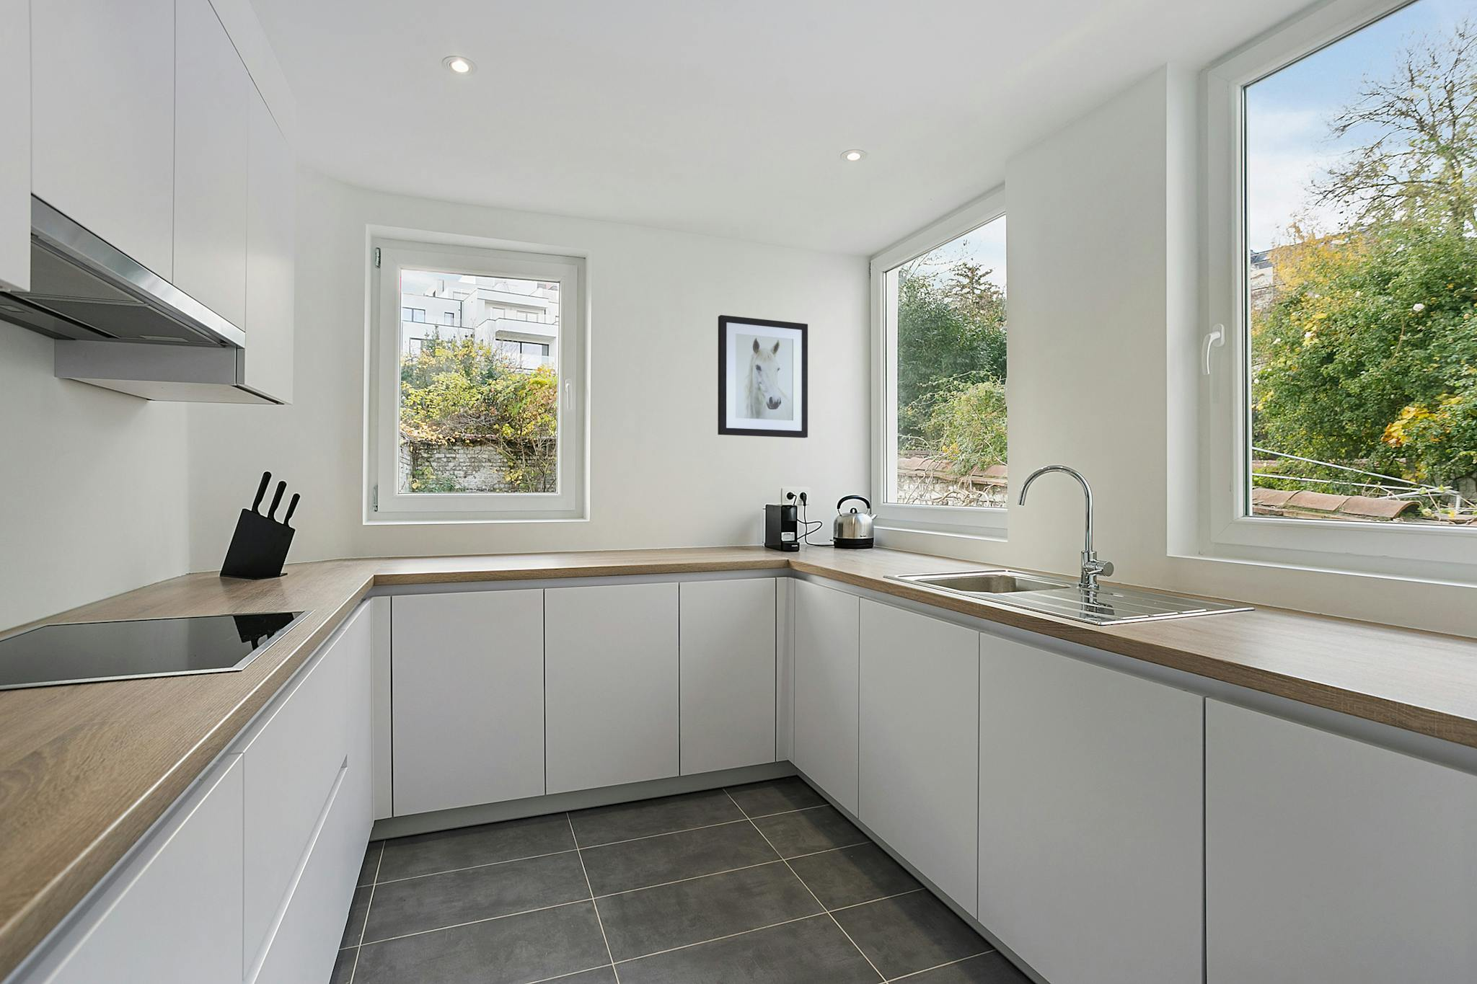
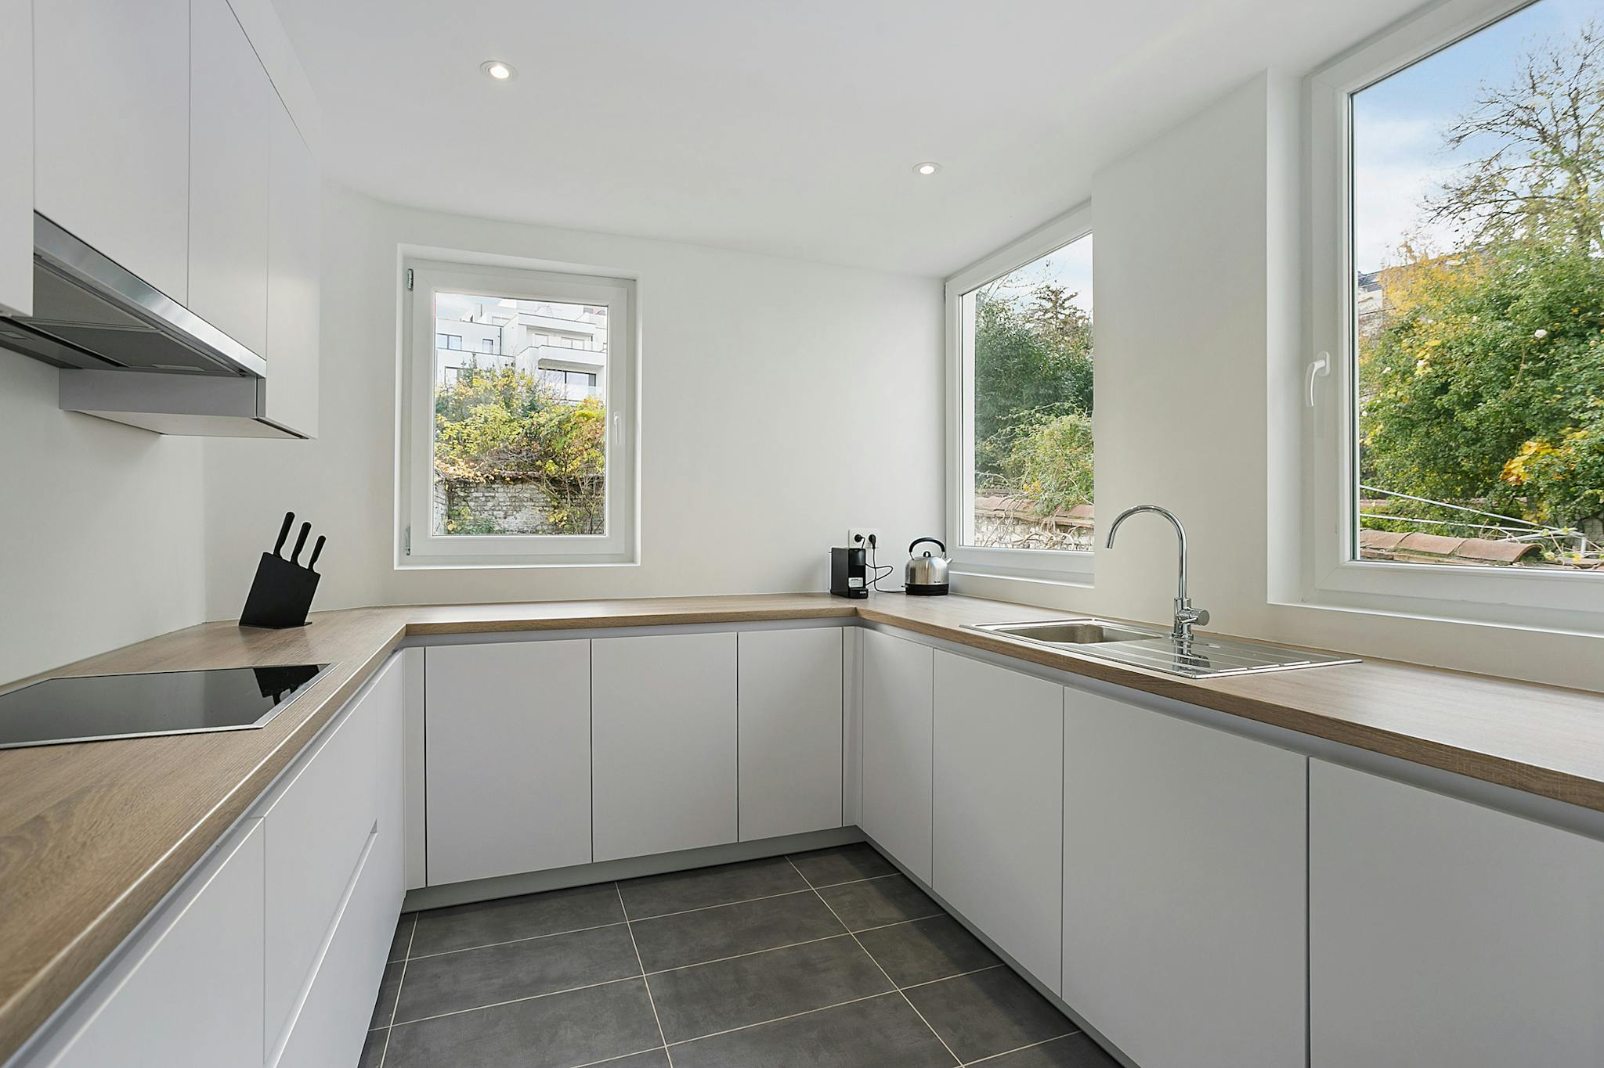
- wall art [717,314,808,438]
